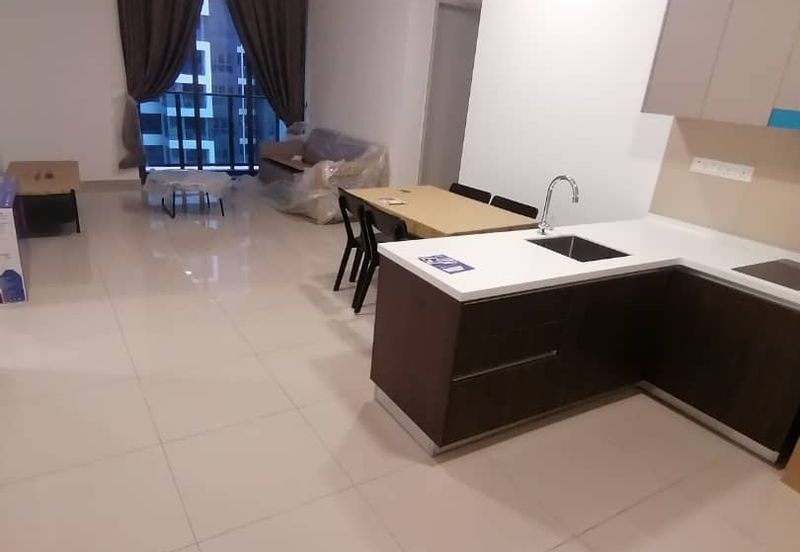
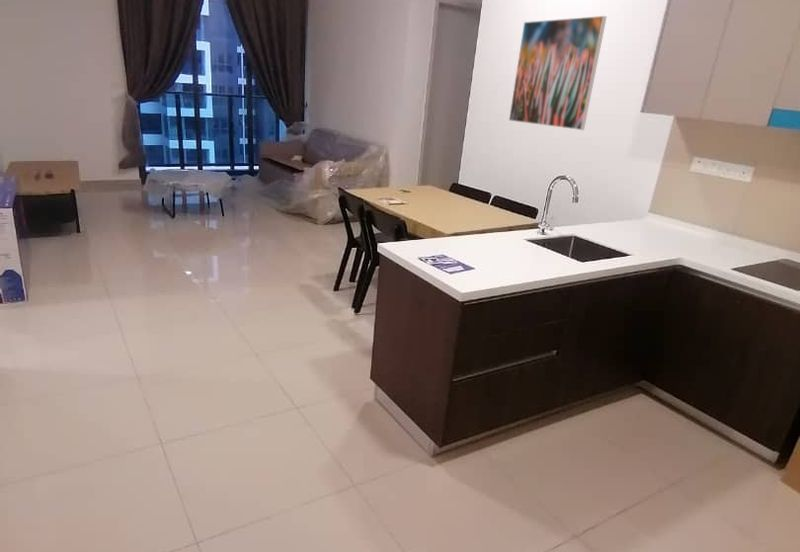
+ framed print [508,15,607,131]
